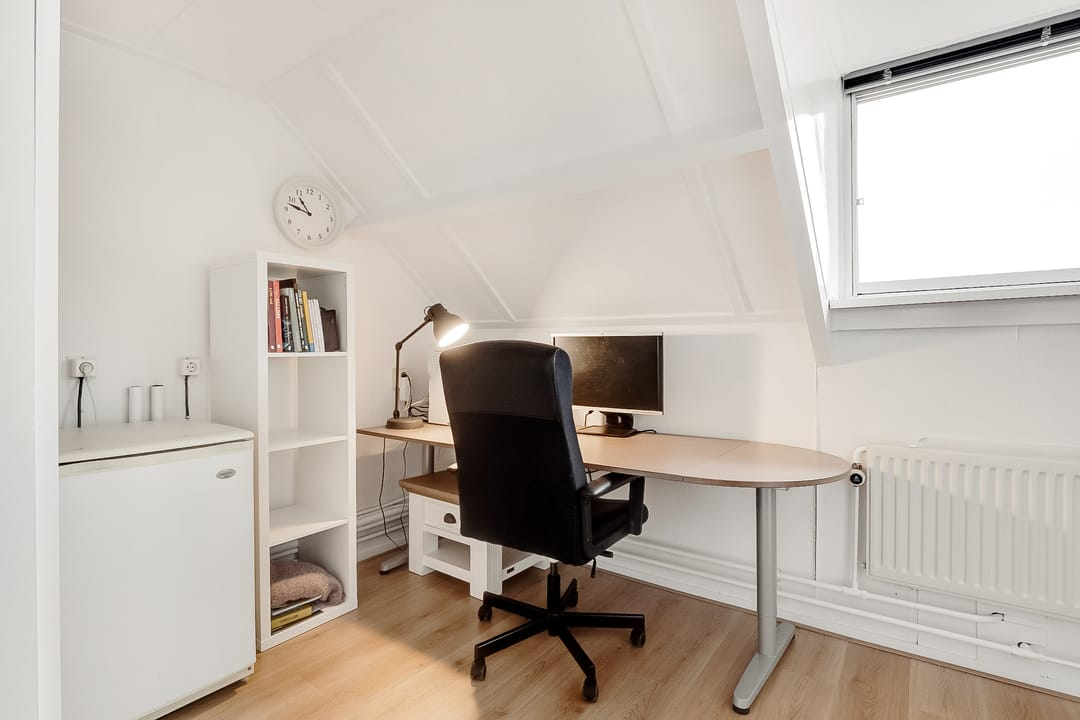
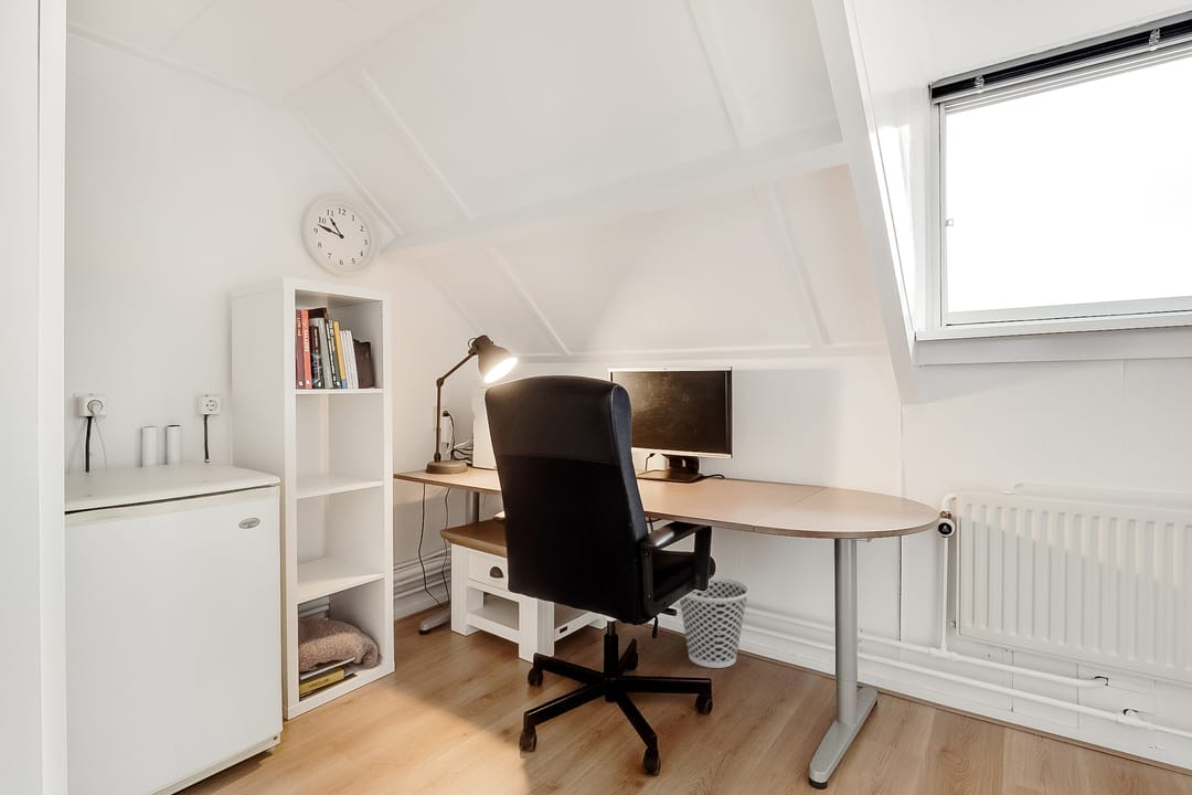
+ wastebasket [679,575,751,669]
